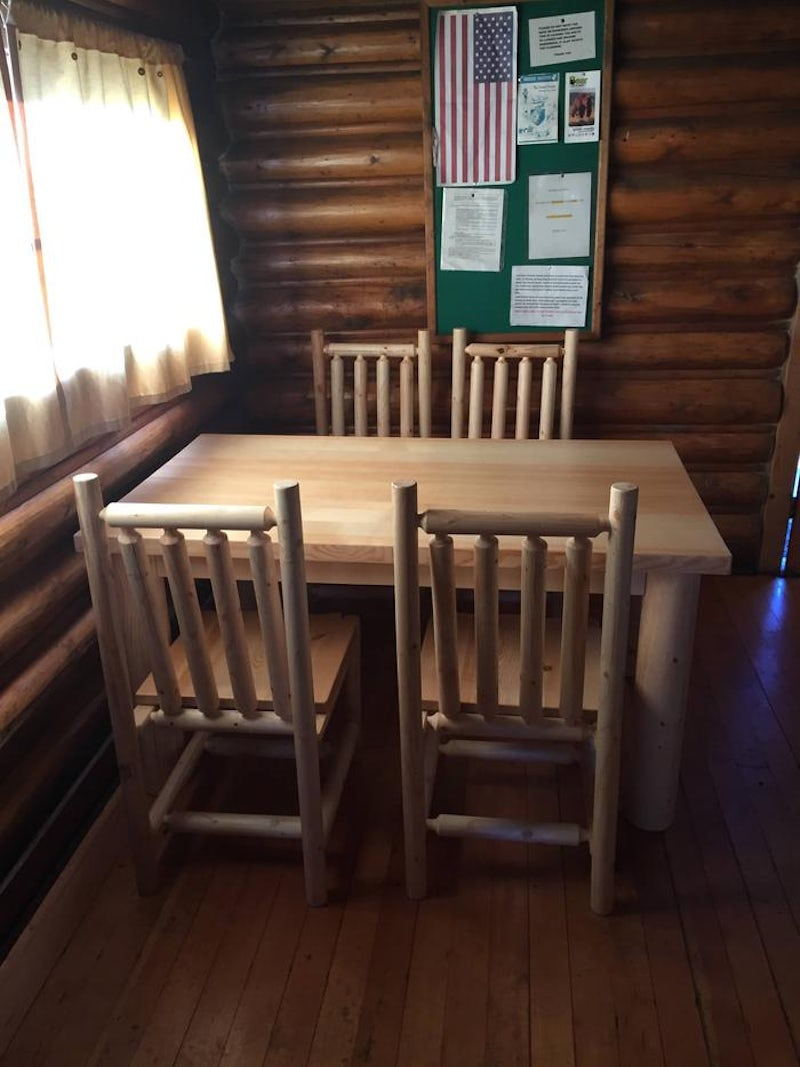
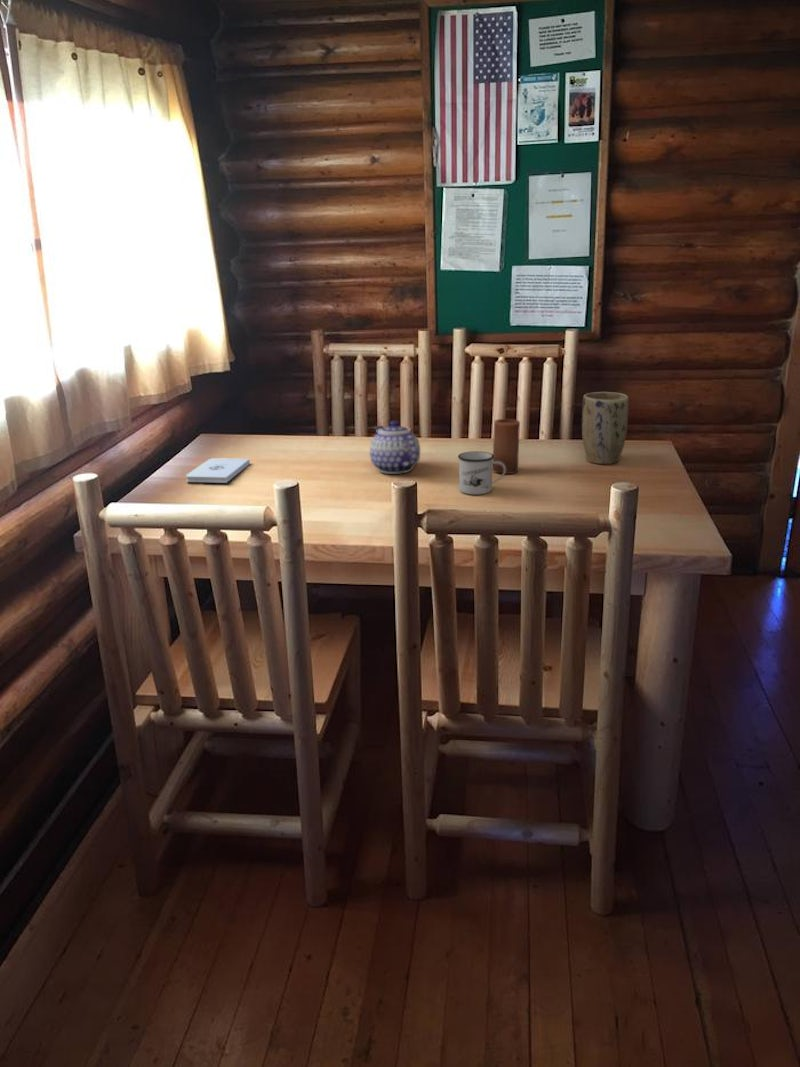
+ mug [457,450,506,496]
+ plant pot [581,391,630,465]
+ notepad [185,457,251,484]
+ candle [492,418,521,475]
+ teapot [369,419,421,475]
